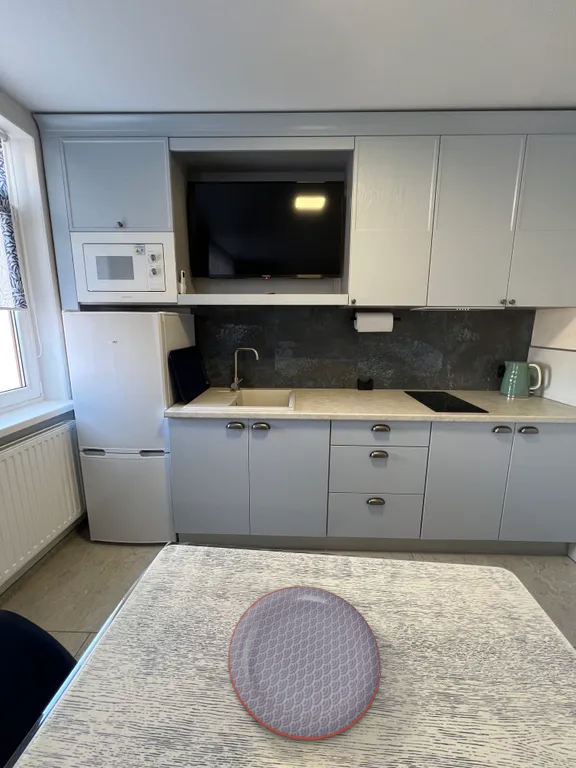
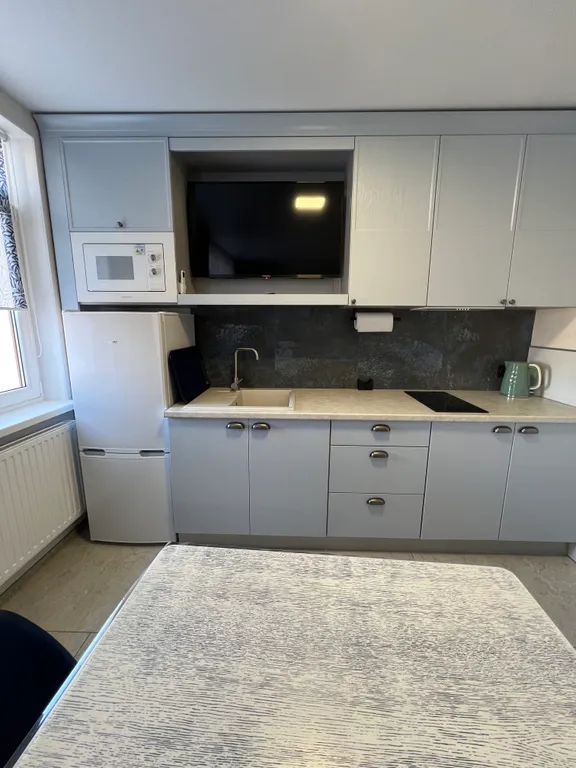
- plate [227,585,382,742]
